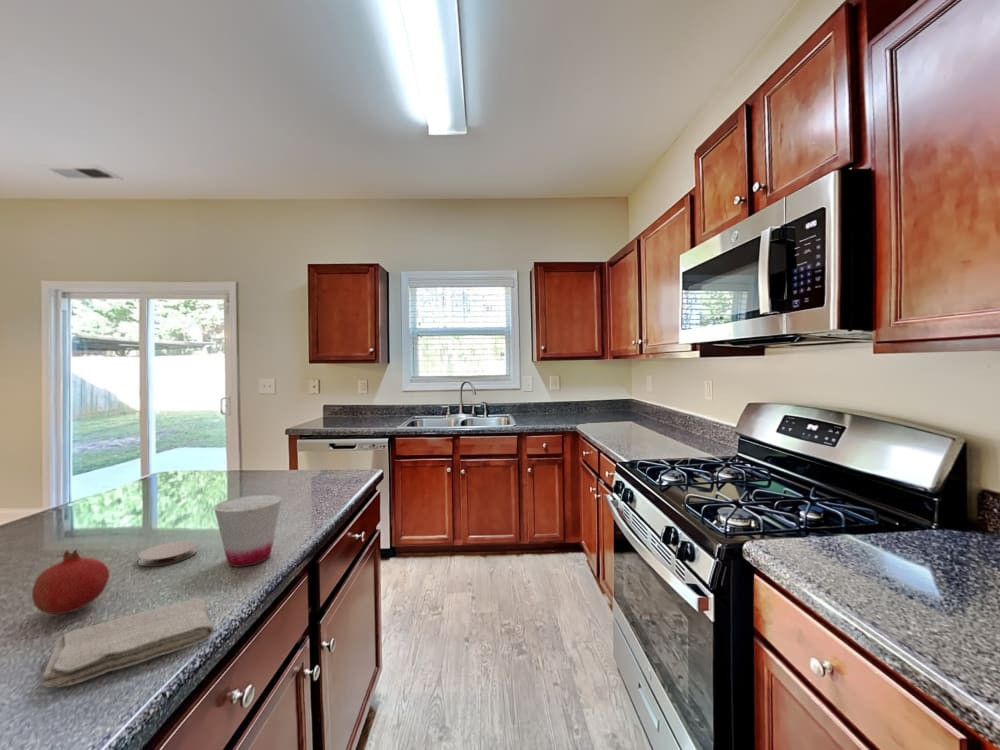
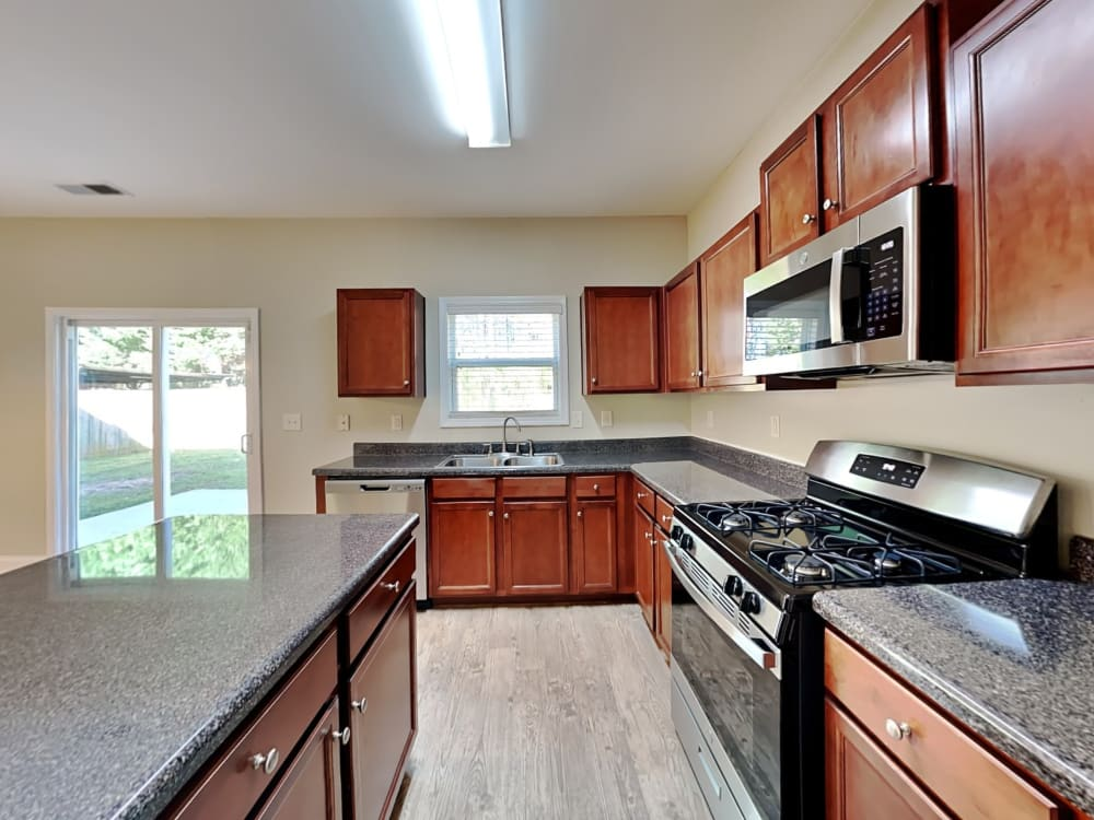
- fruit [31,548,110,615]
- coaster [137,540,198,567]
- washcloth [42,597,215,689]
- cup [213,494,283,568]
